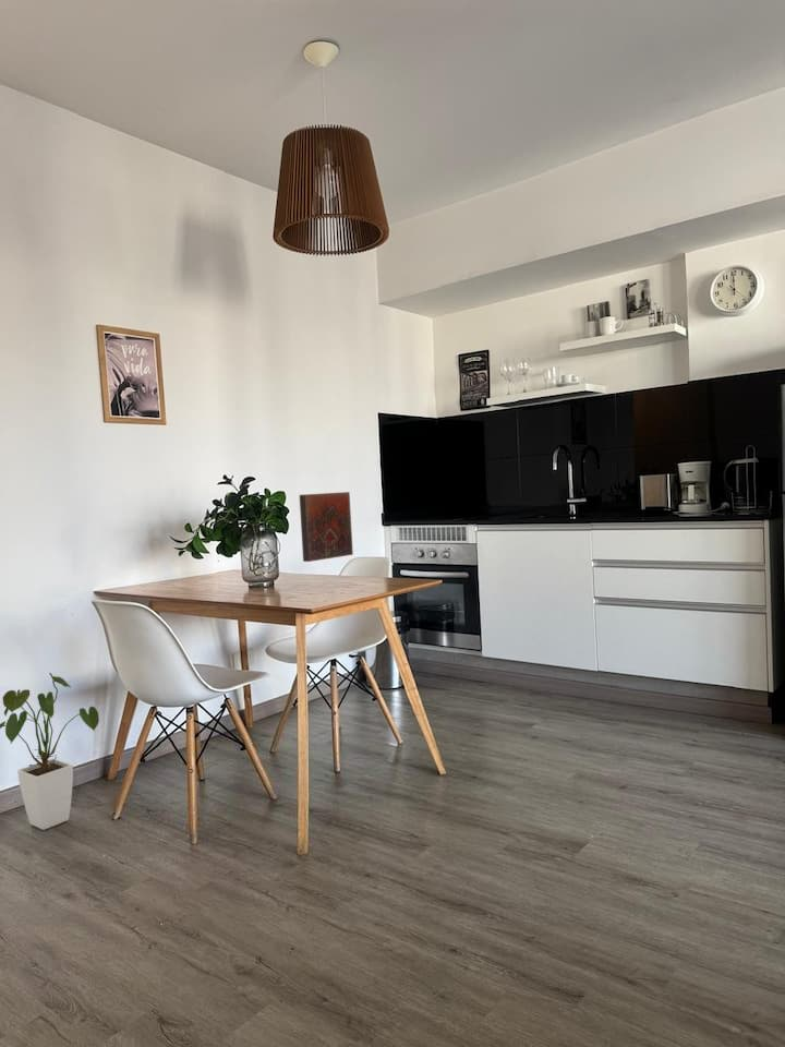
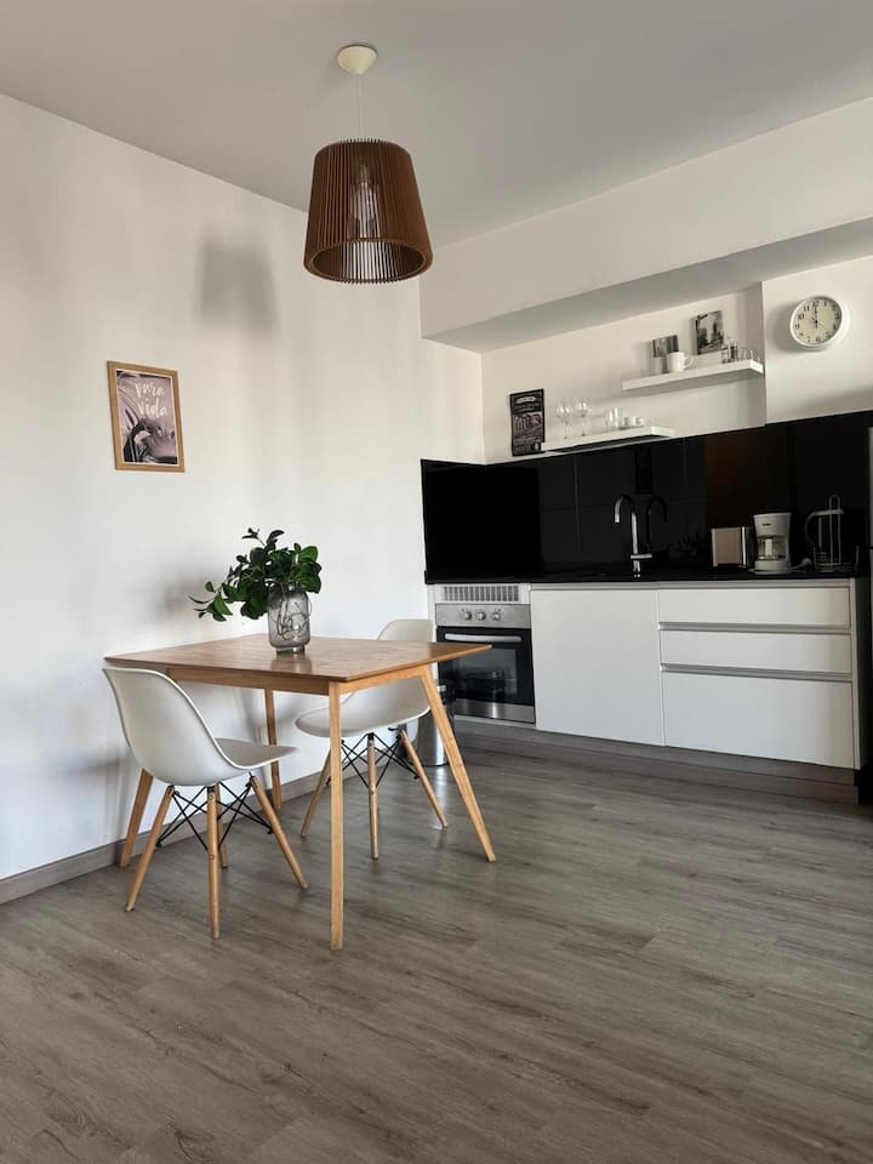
- decorative tile [299,491,354,563]
- house plant [0,672,100,831]
